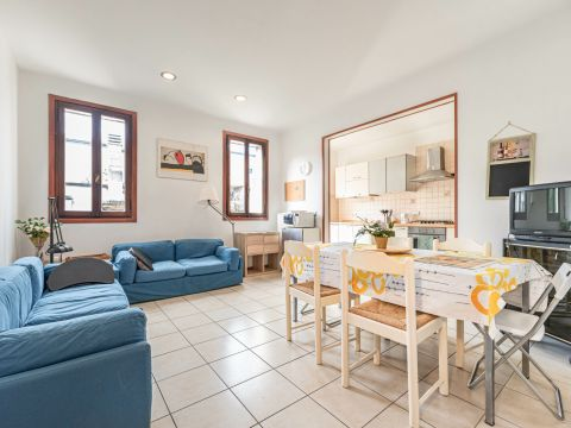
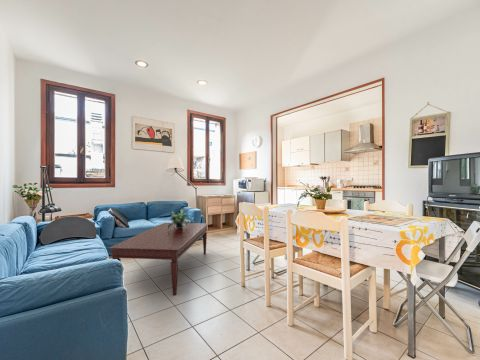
+ potted plant [168,208,194,229]
+ coffee table [108,222,209,297]
